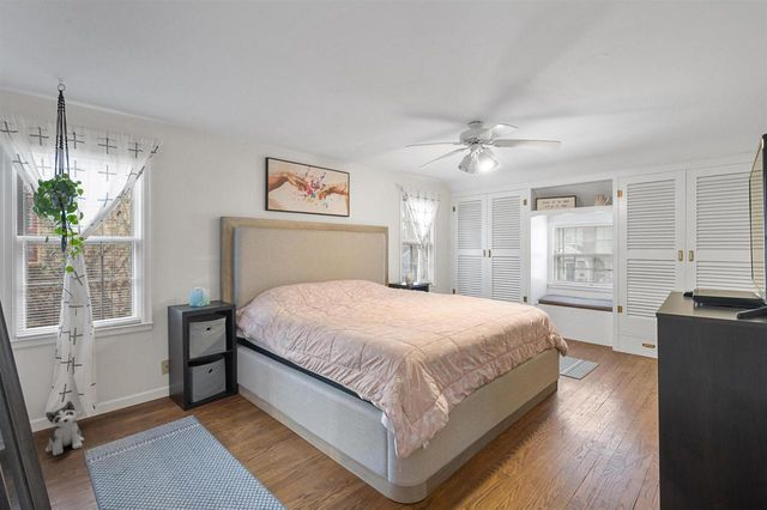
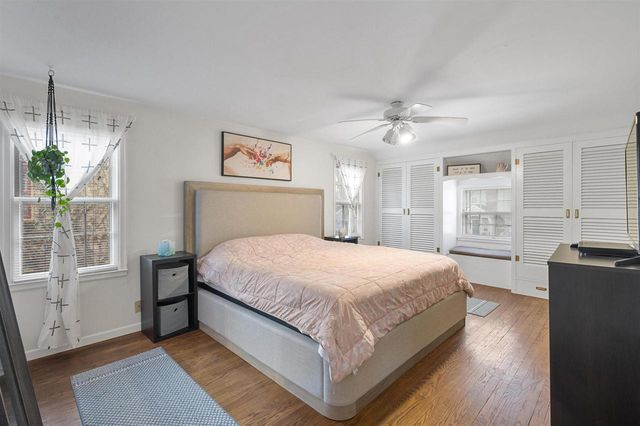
- plush toy [44,400,85,456]
